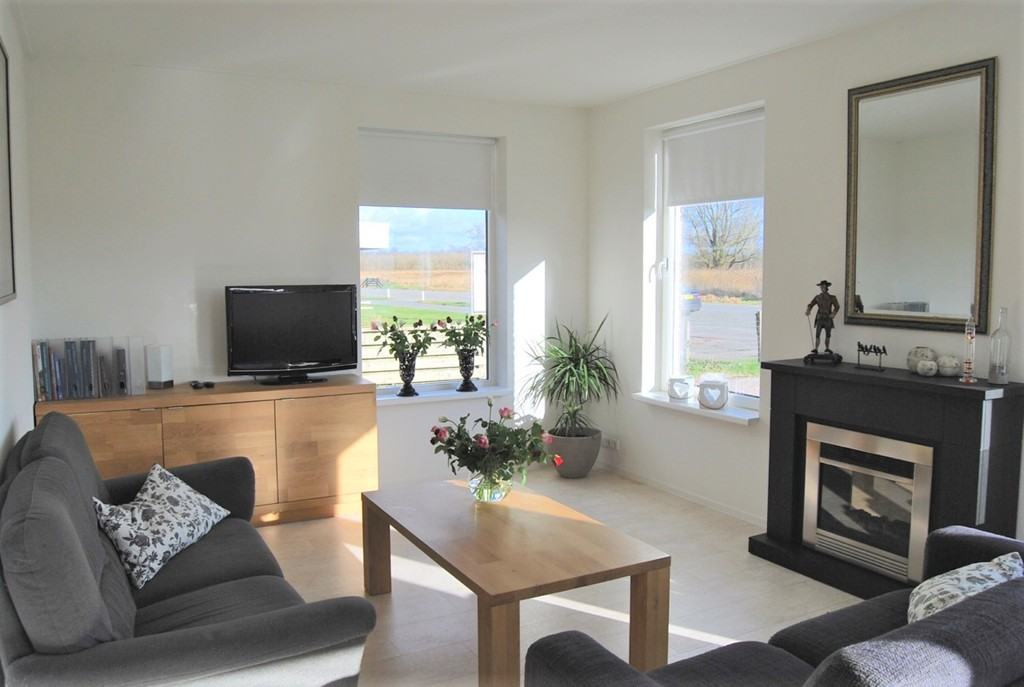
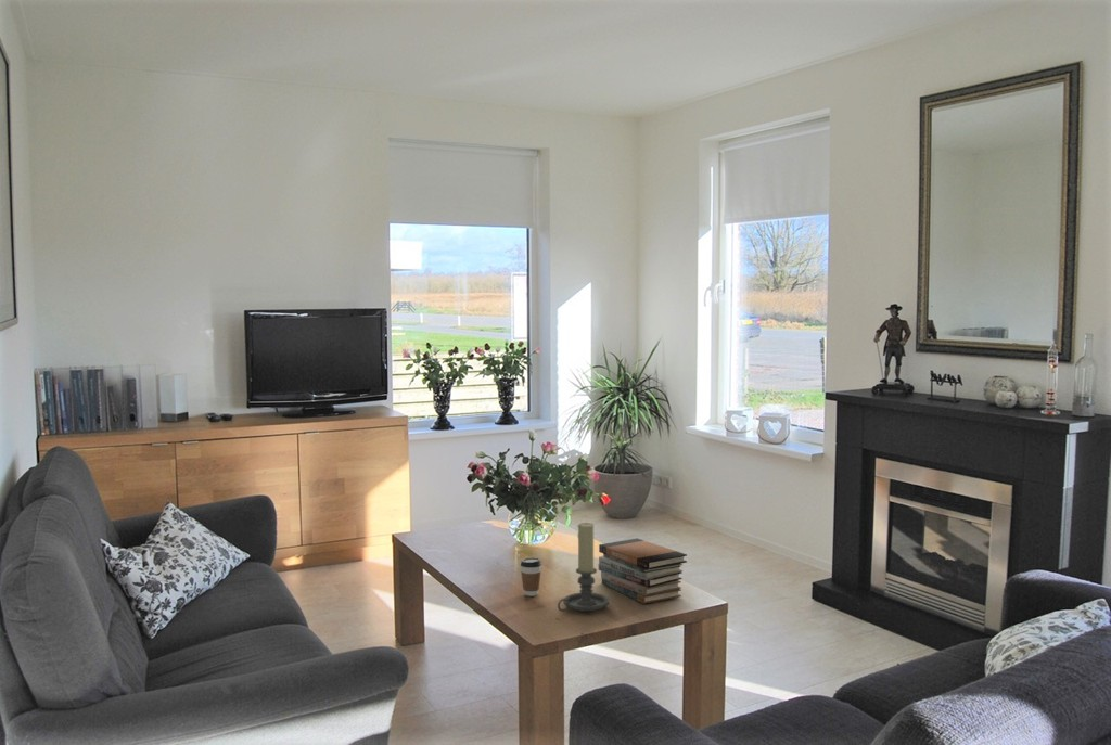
+ coffee cup [520,556,542,598]
+ candle holder [557,522,611,613]
+ book stack [598,537,688,605]
